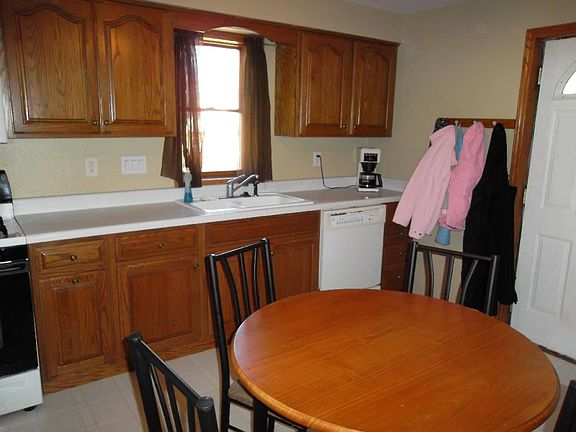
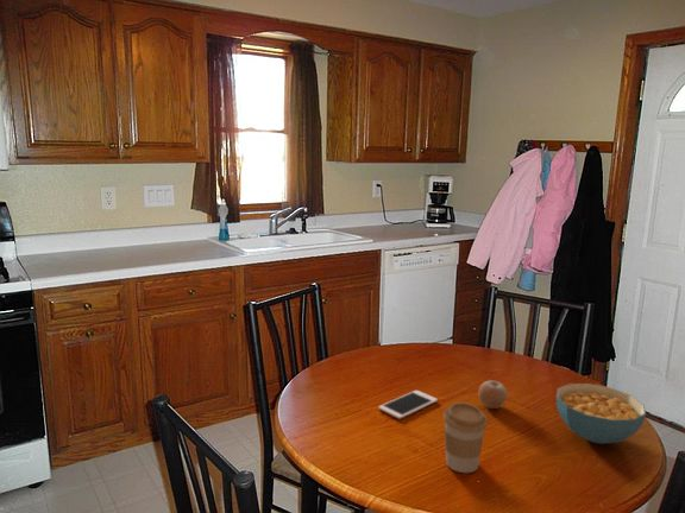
+ cell phone [377,390,439,420]
+ fruit [478,376,508,410]
+ coffee cup [442,401,489,474]
+ cereal bowl [555,382,647,445]
